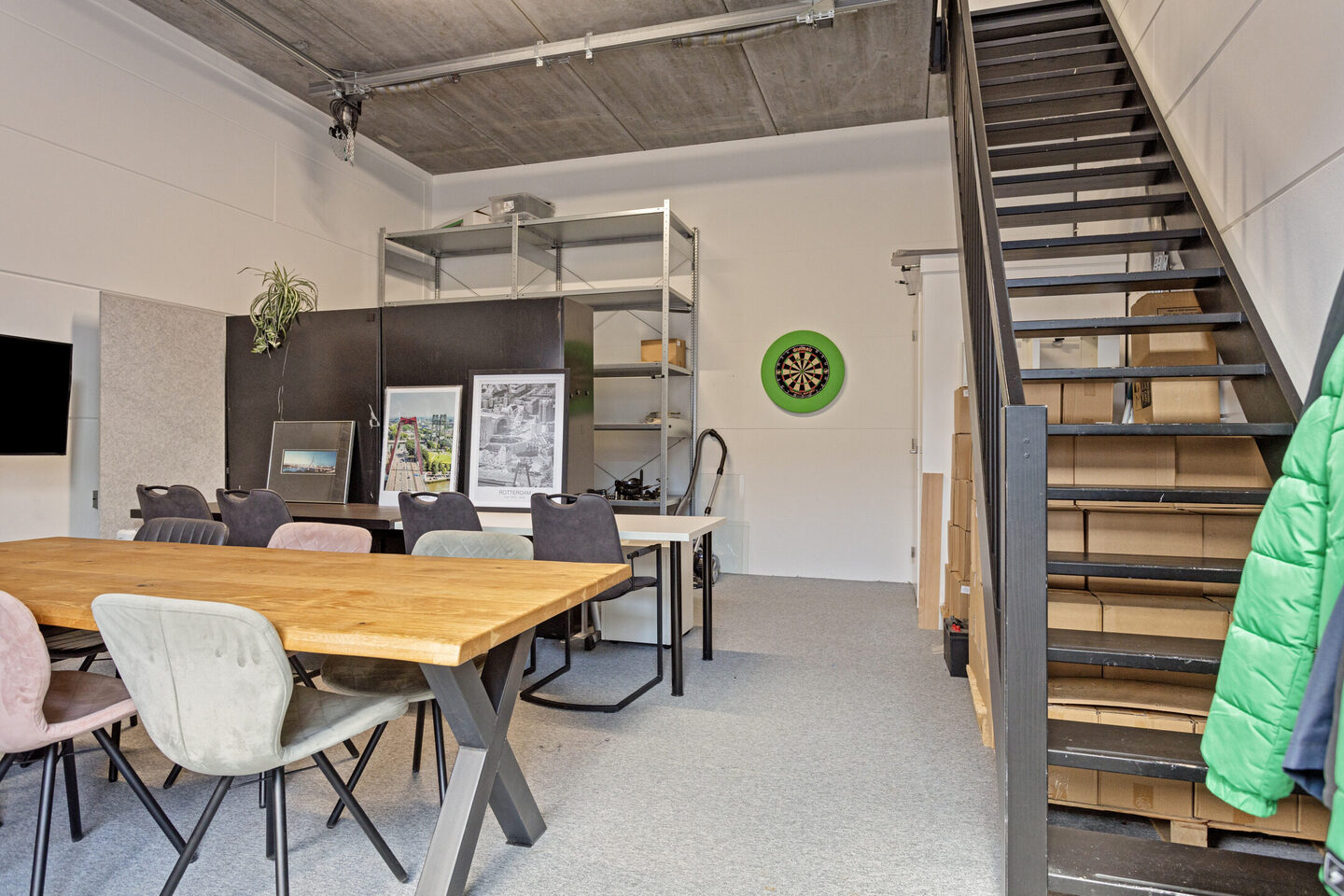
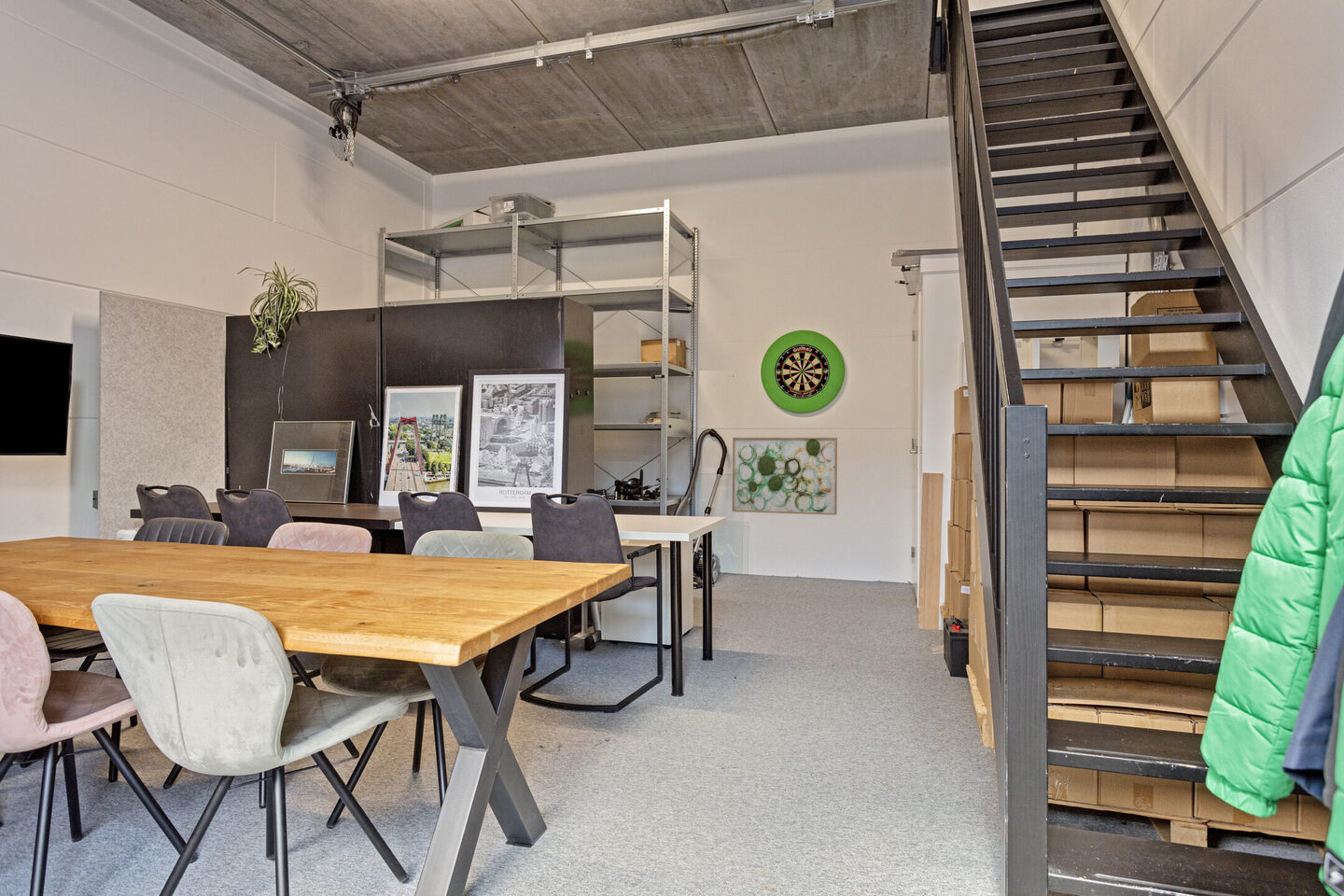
+ wall art [731,437,838,516]
